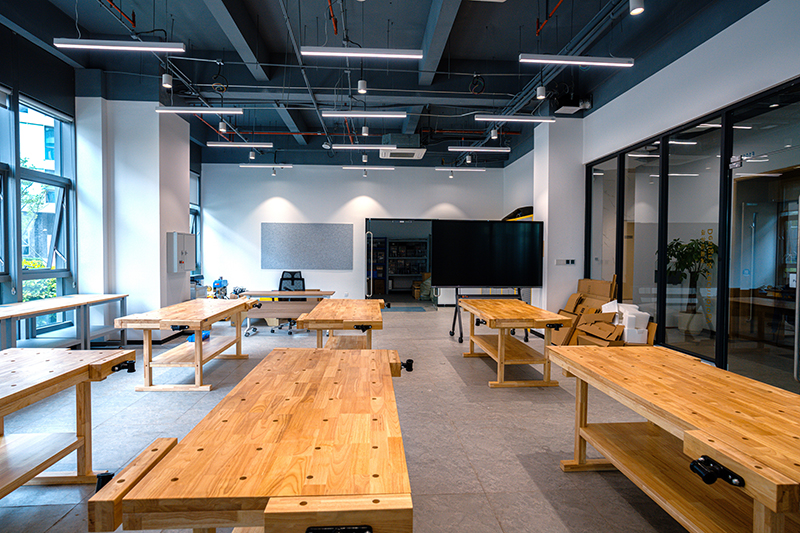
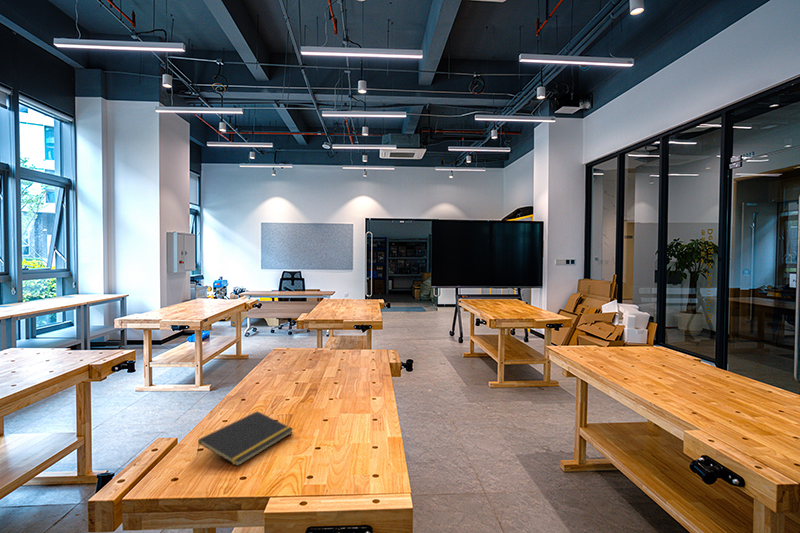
+ notepad [196,410,294,467]
